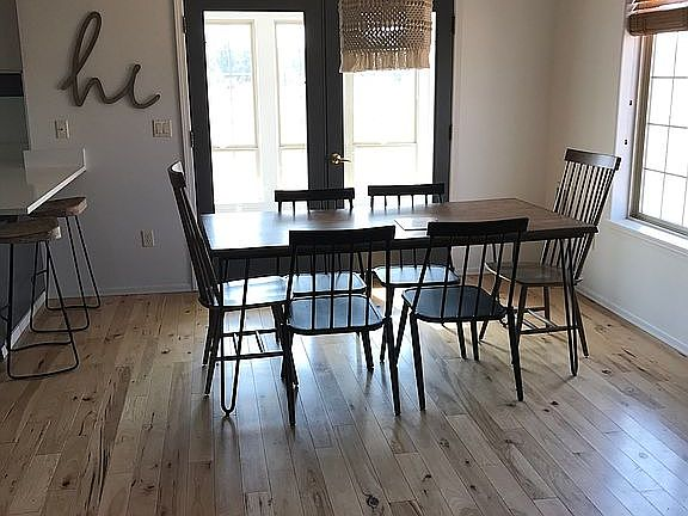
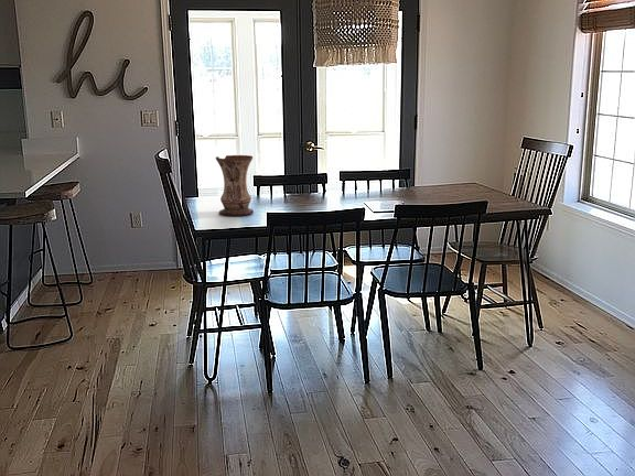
+ vase [215,154,255,217]
